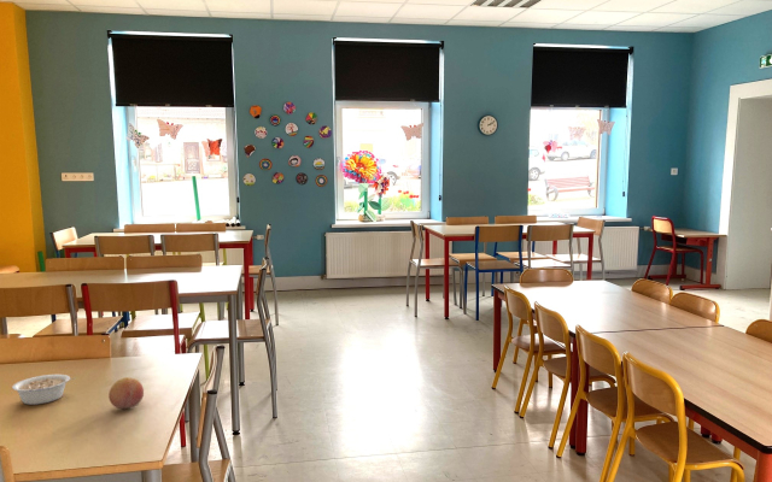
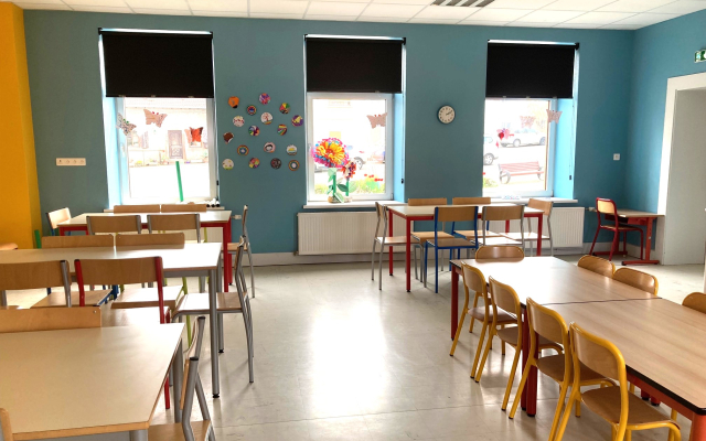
- legume [11,374,75,406]
- fruit [107,376,145,410]
